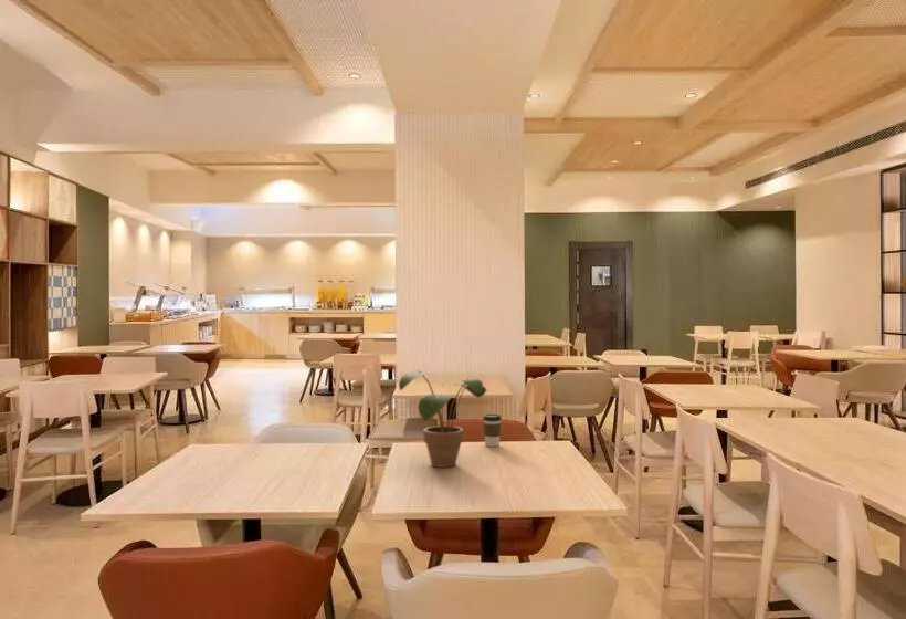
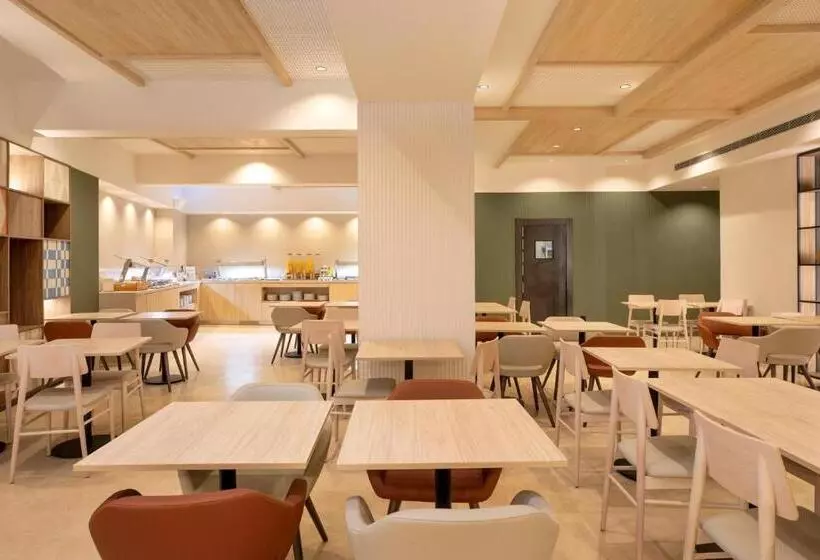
- potted plant [398,369,487,469]
- coffee cup [482,413,503,448]
